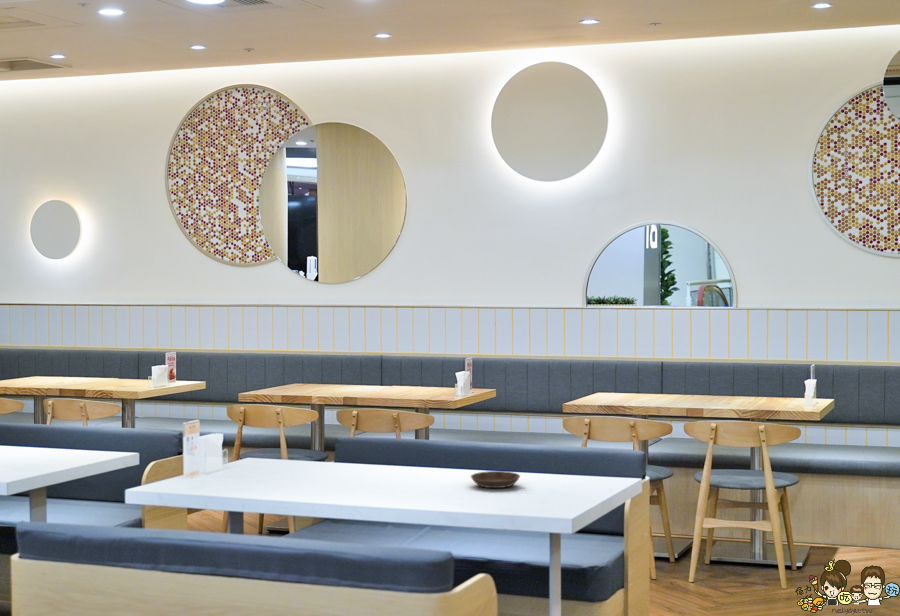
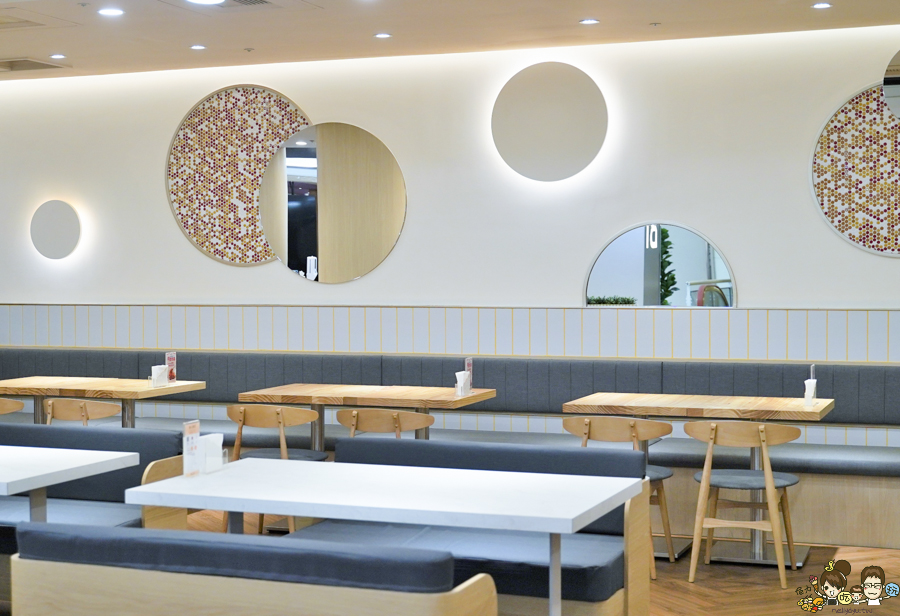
- saucer [470,470,521,489]
